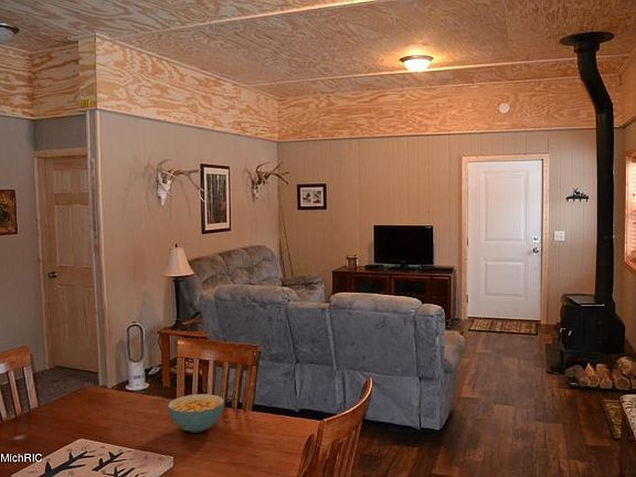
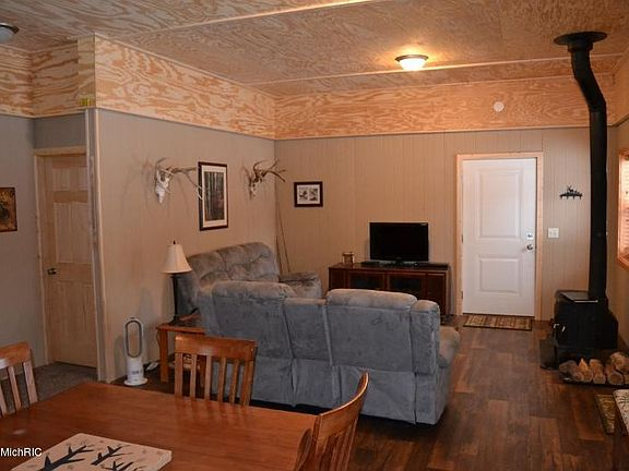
- cereal bowl [167,393,225,434]
